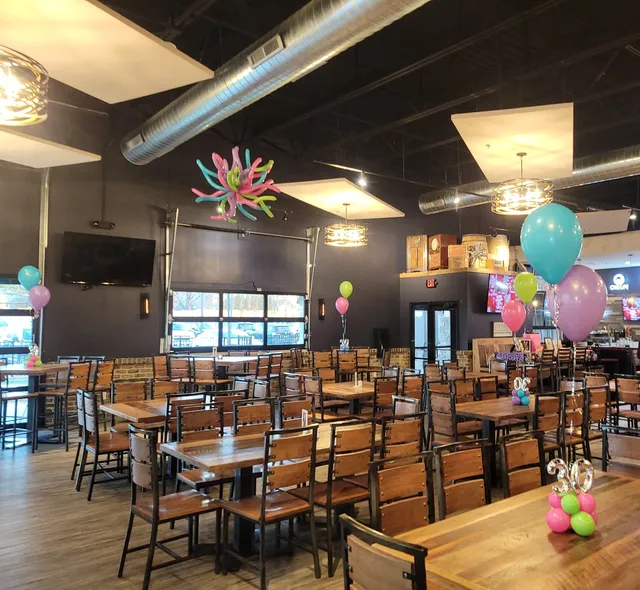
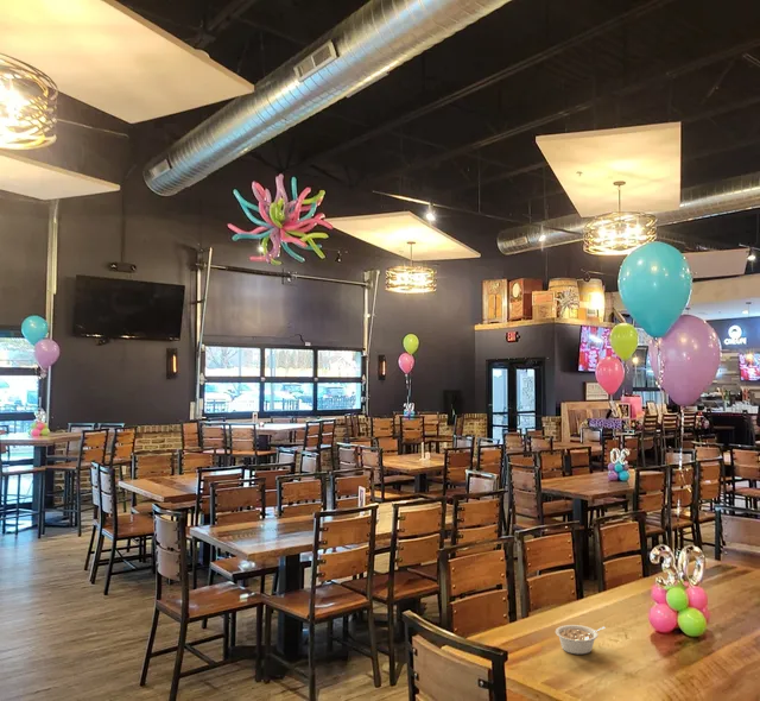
+ legume [555,624,606,656]
